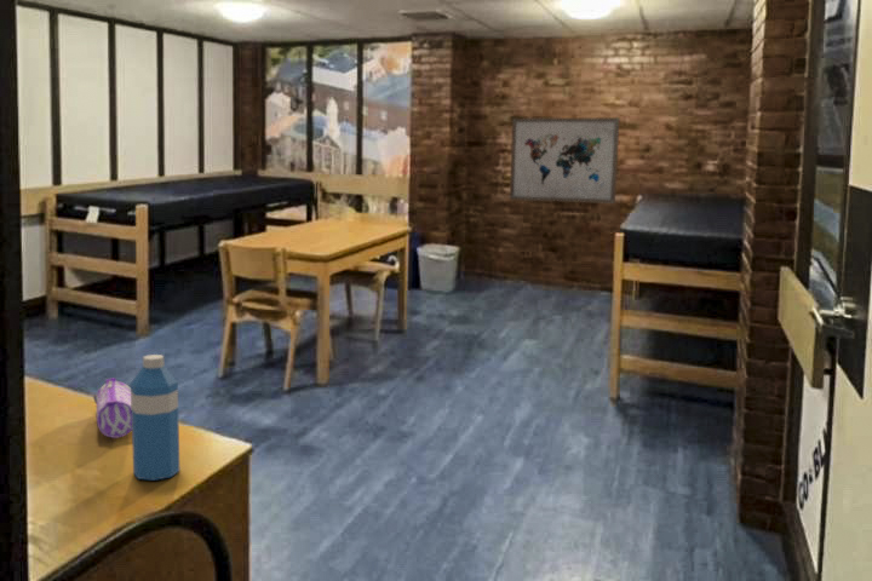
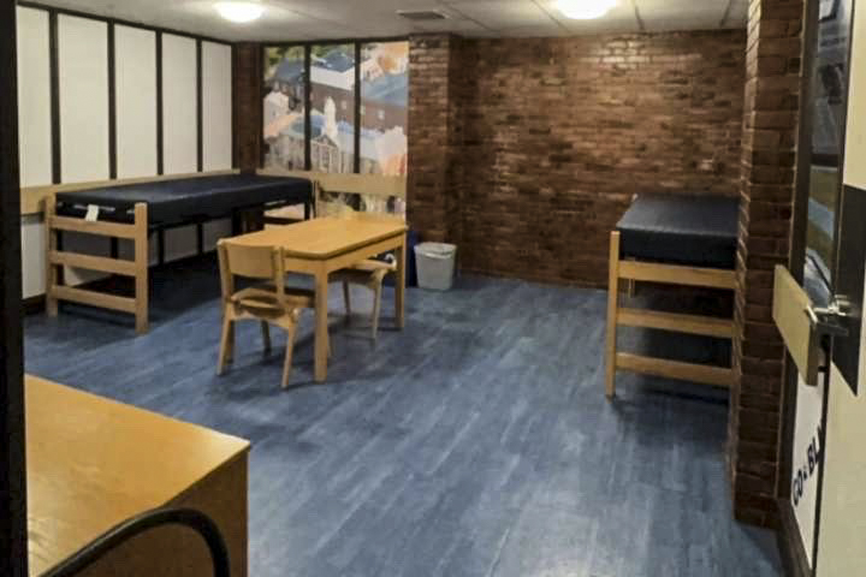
- pencil case [92,376,132,439]
- wall art [509,116,621,205]
- water bottle [130,353,180,482]
